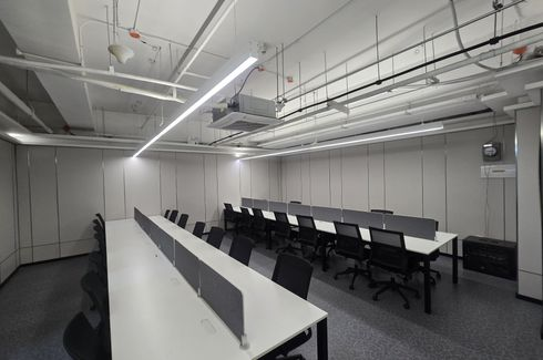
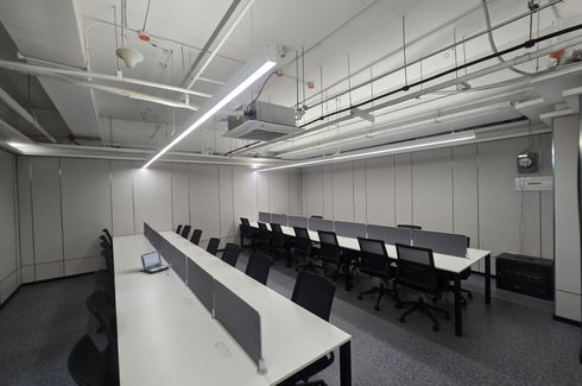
+ laptop [139,249,170,274]
